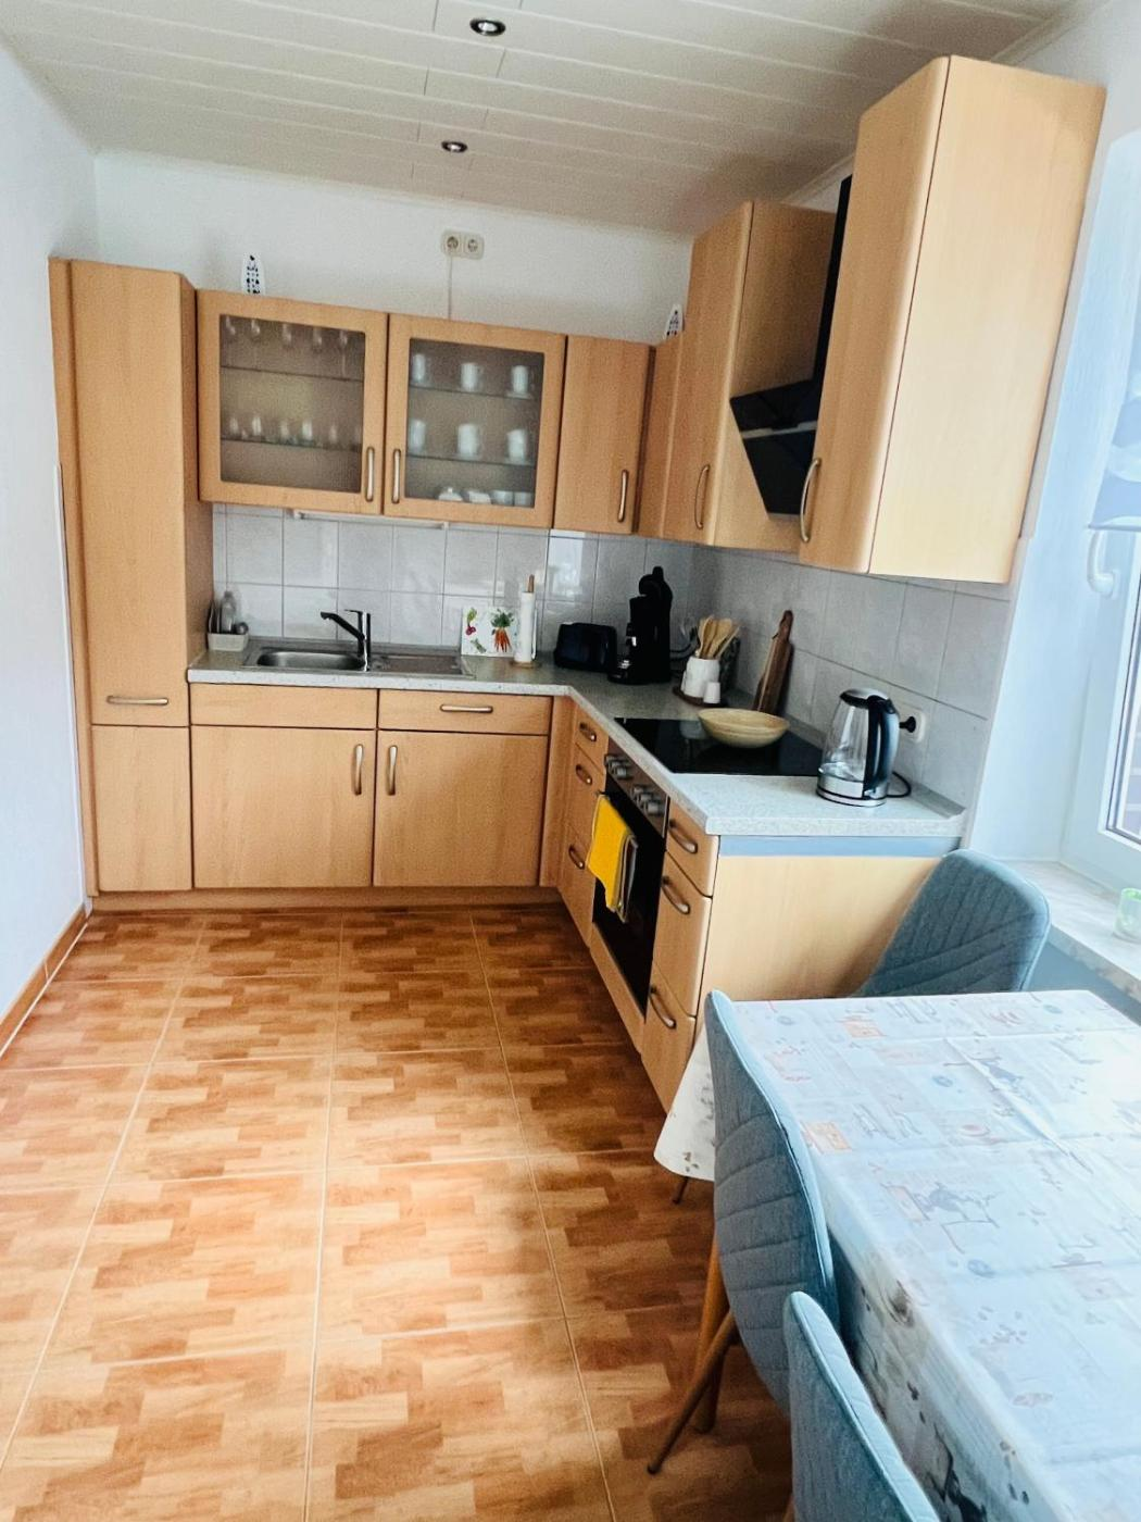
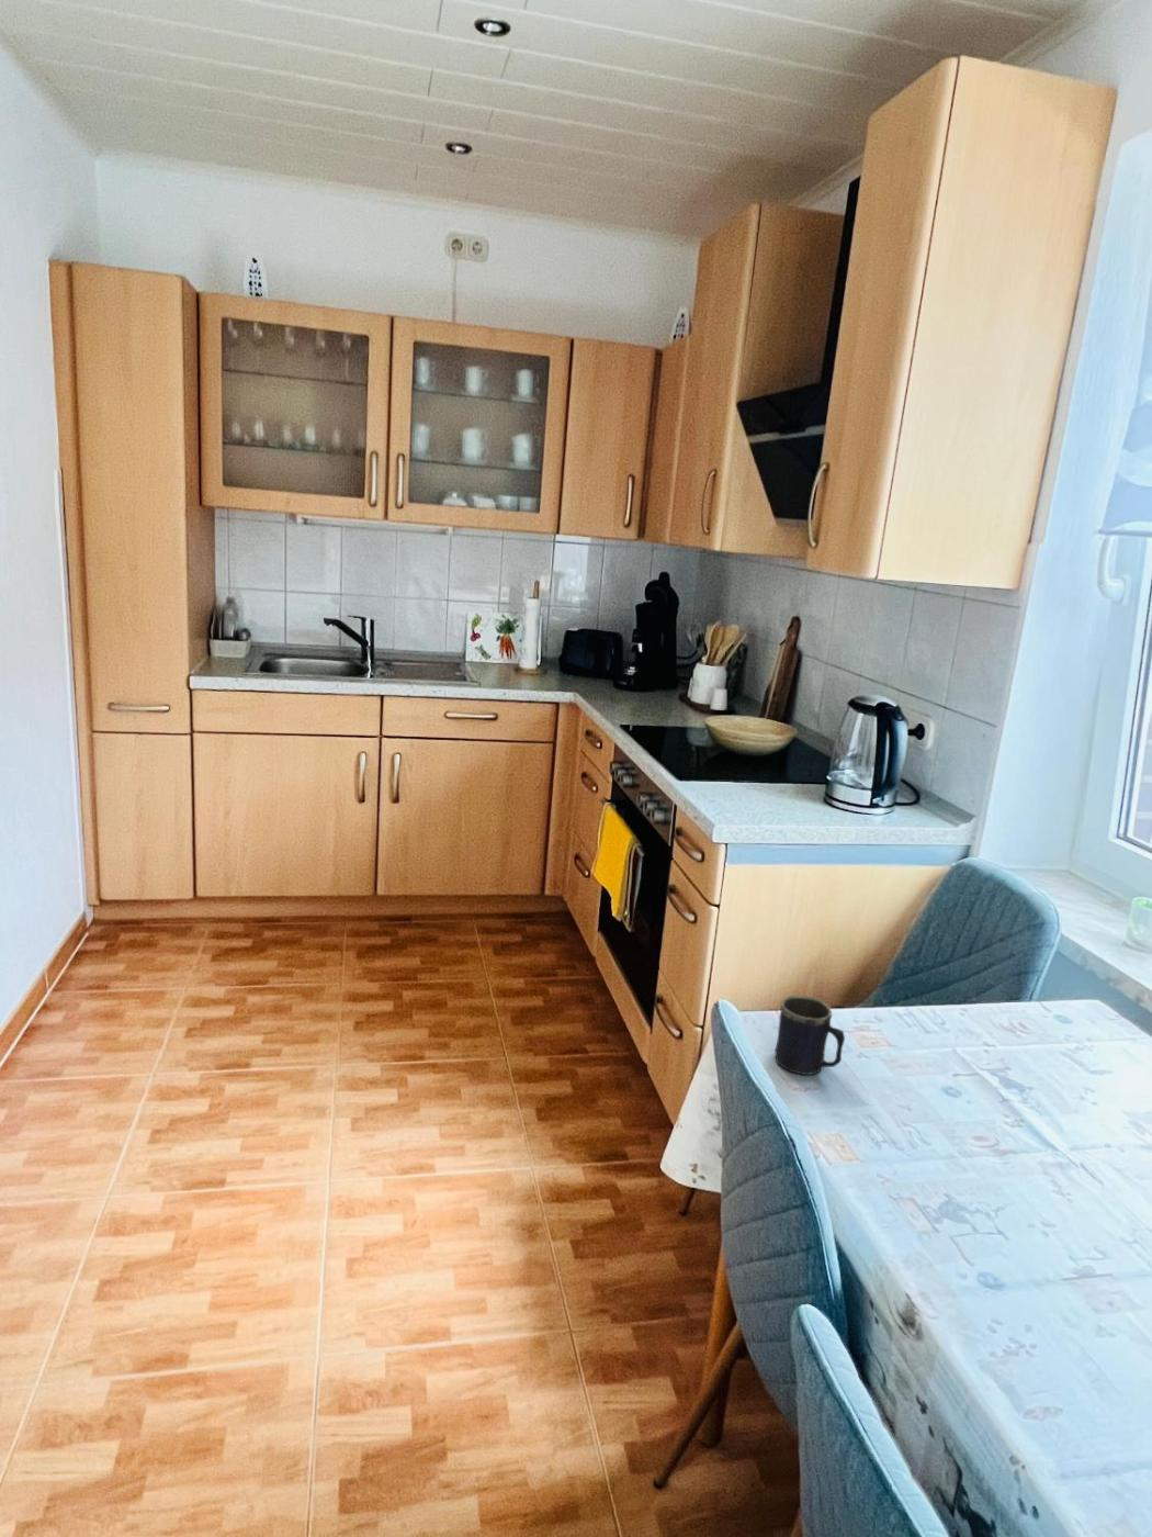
+ mug [774,995,846,1076]
